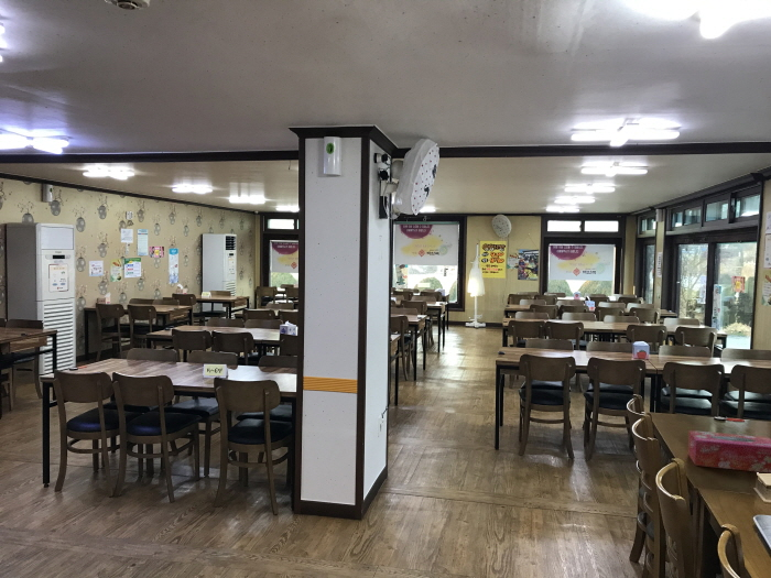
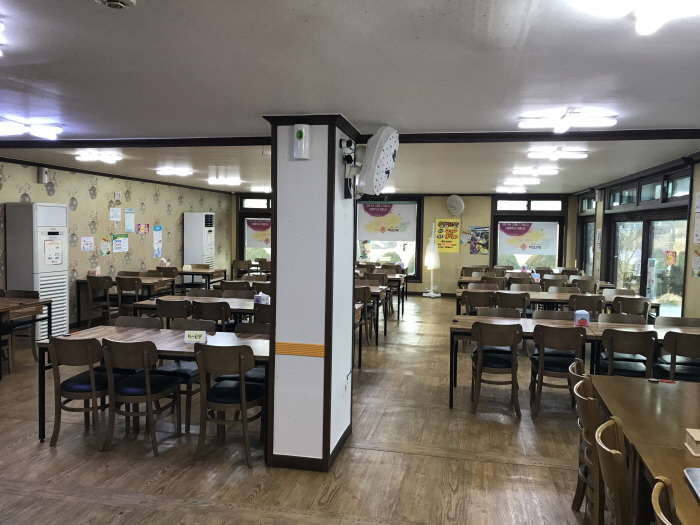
- tissue box [687,429,771,475]
